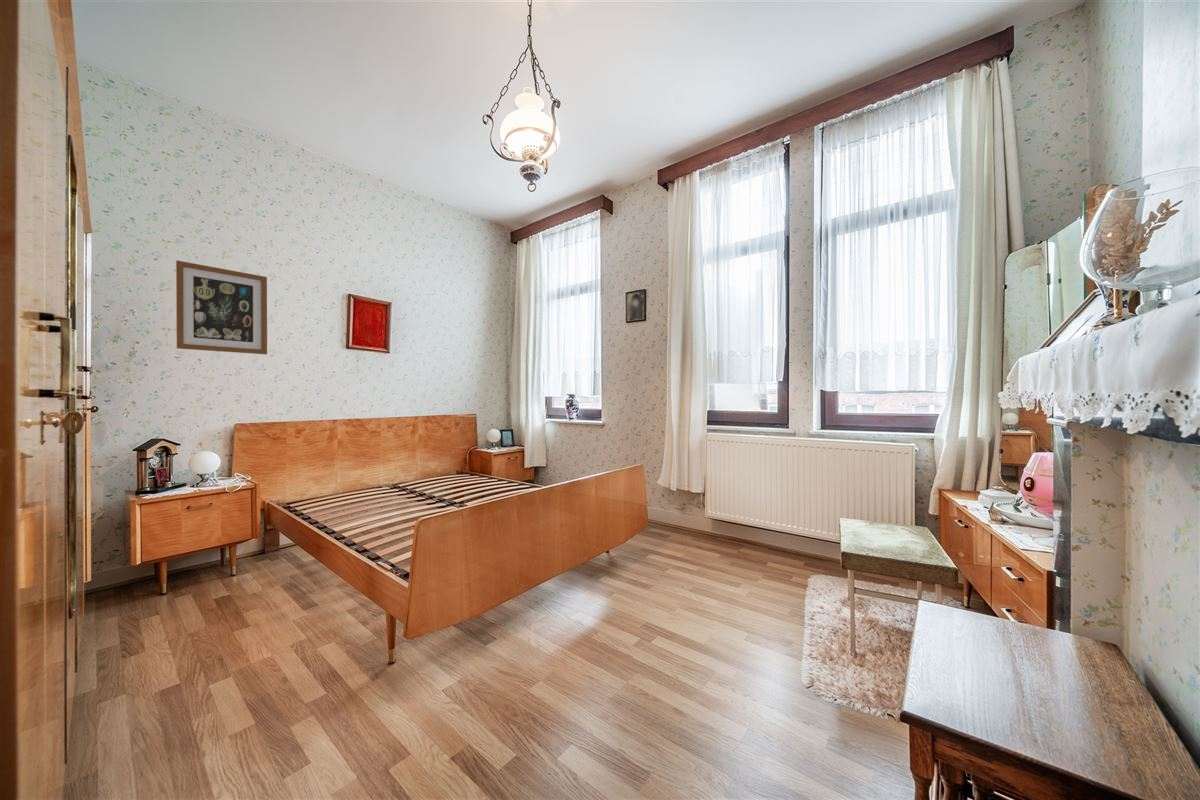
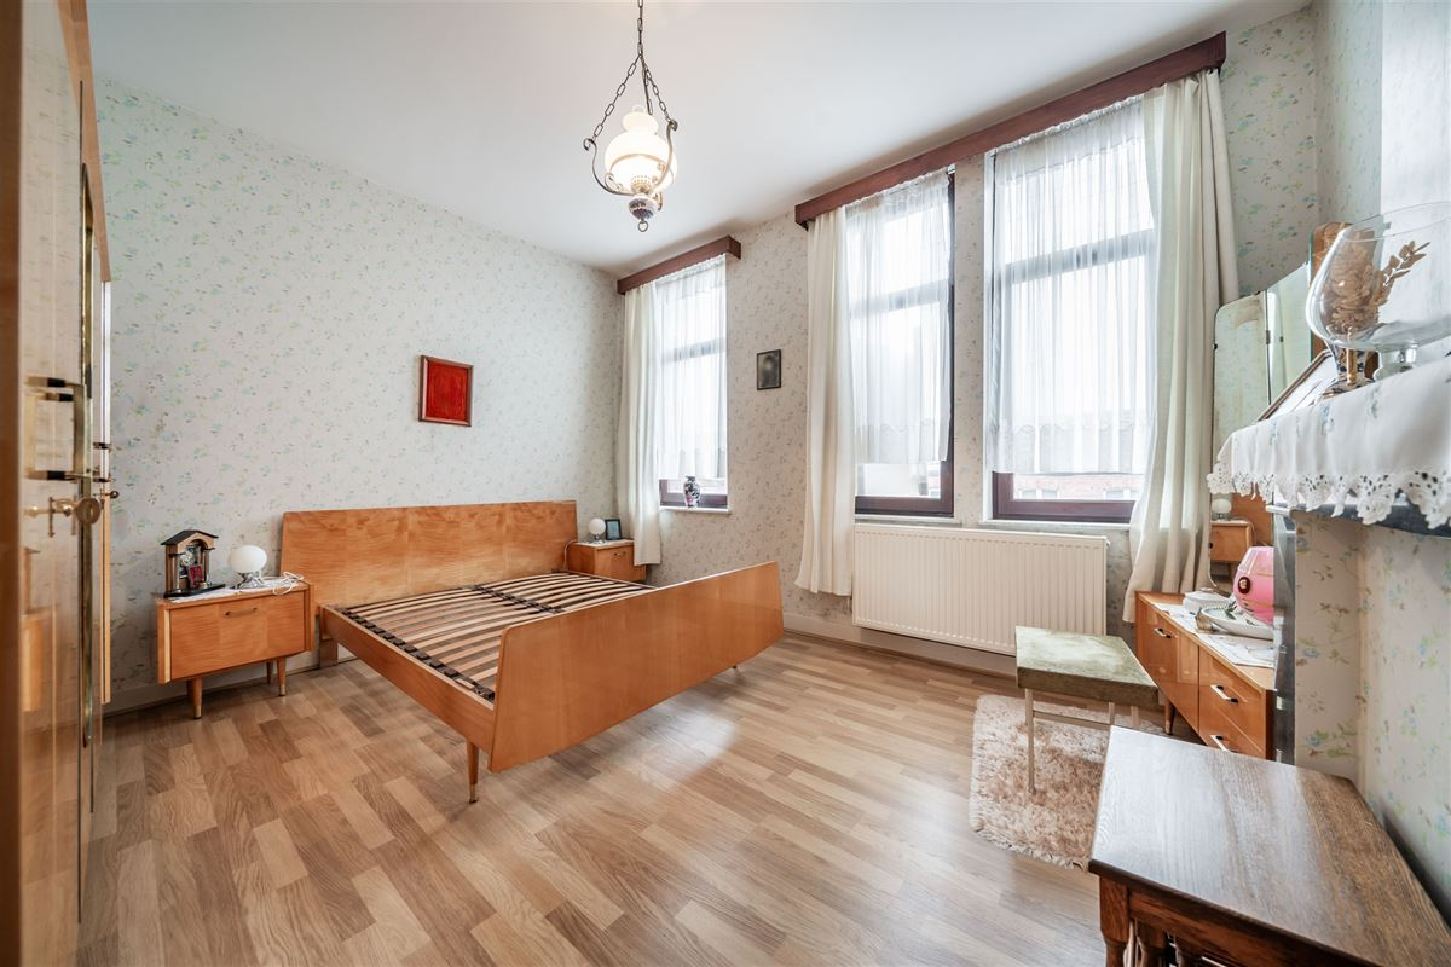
- wall art [175,259,268,355]
